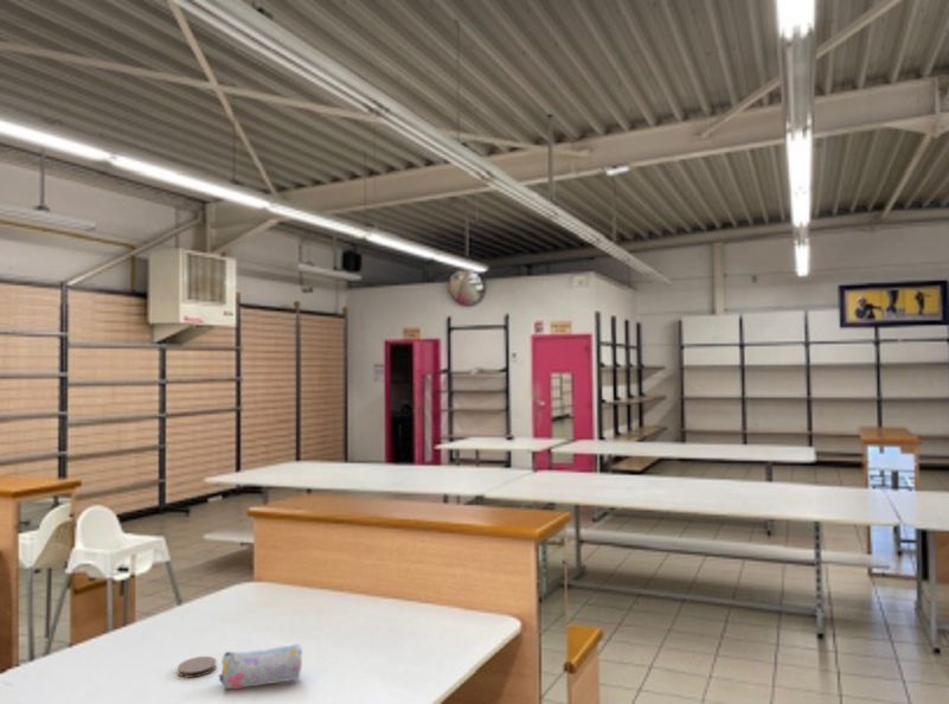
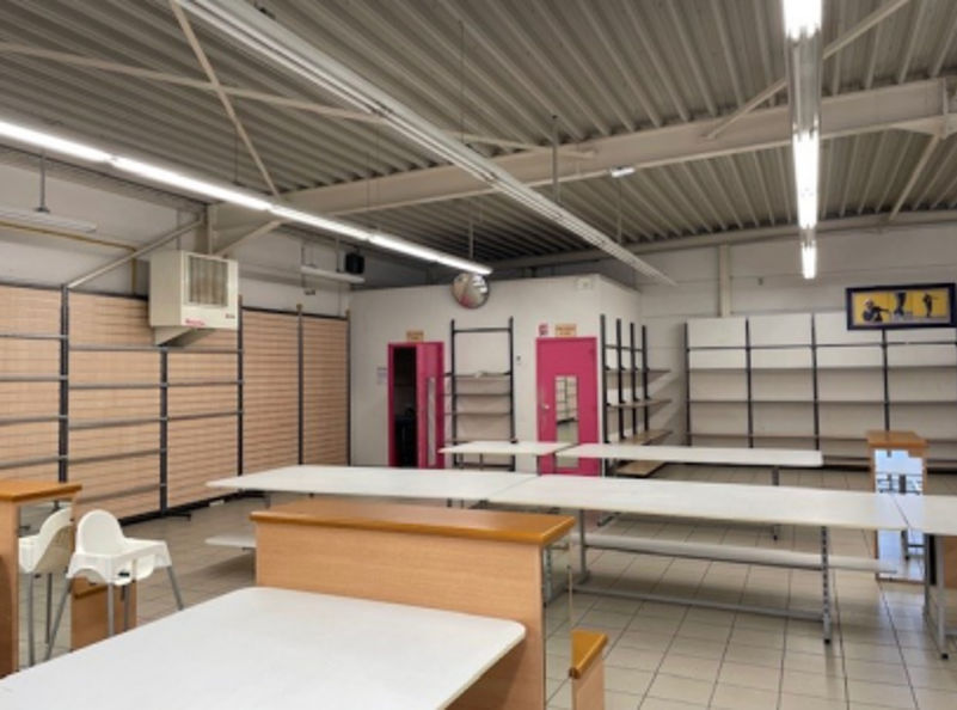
- coaster [177,655,218,679]
- pencil case [218,642,303,690]
